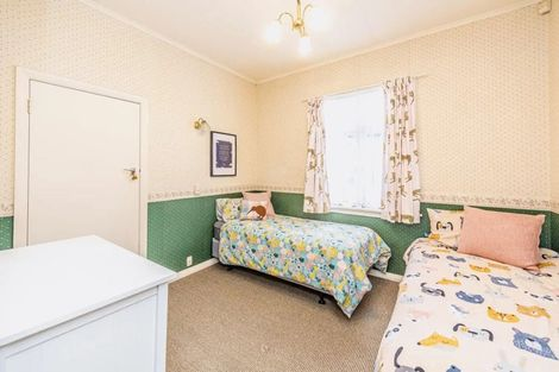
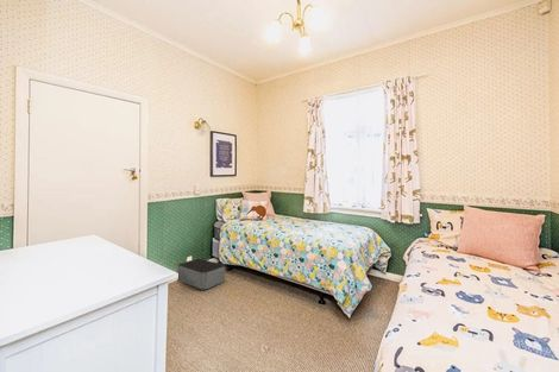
+ storage bin [176,258,226,290]
